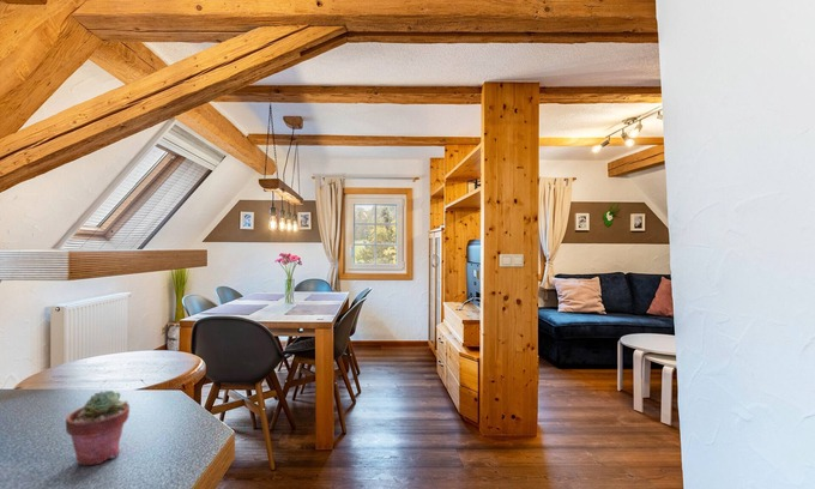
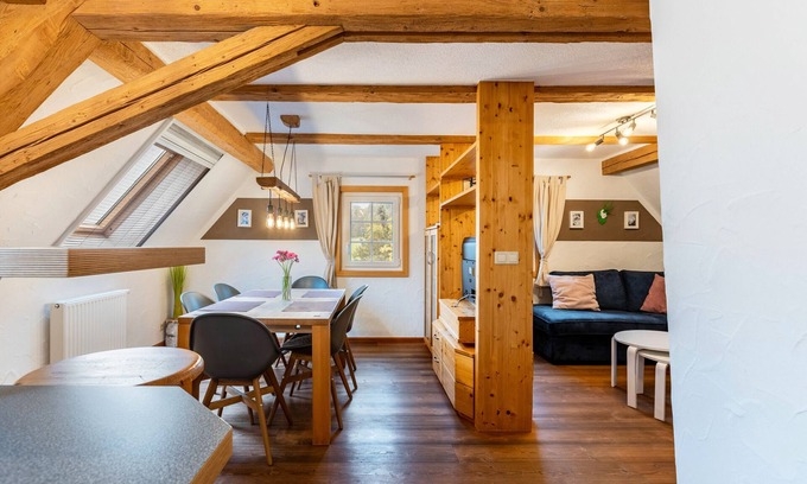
- potted succulent [65,390,131,466]
